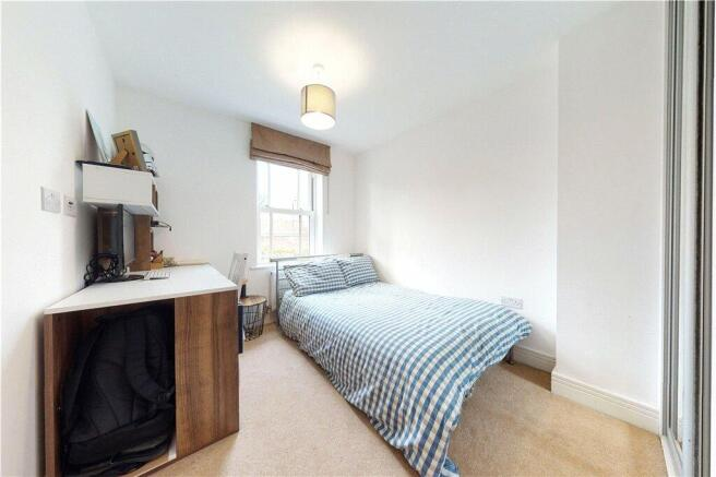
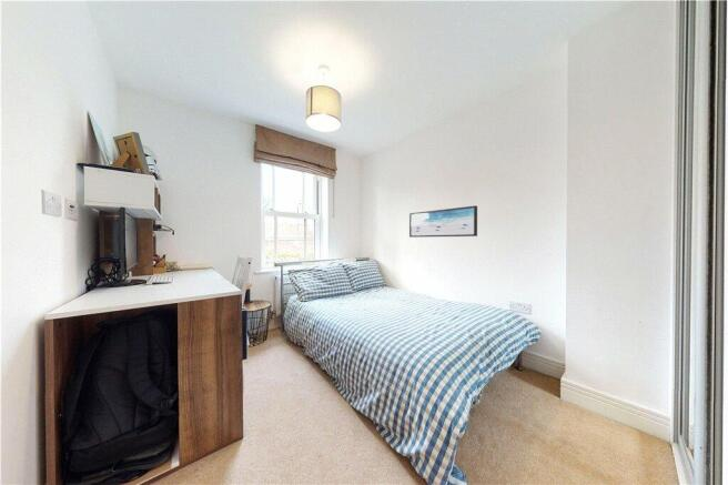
+ wall art [408,204,478,239]
